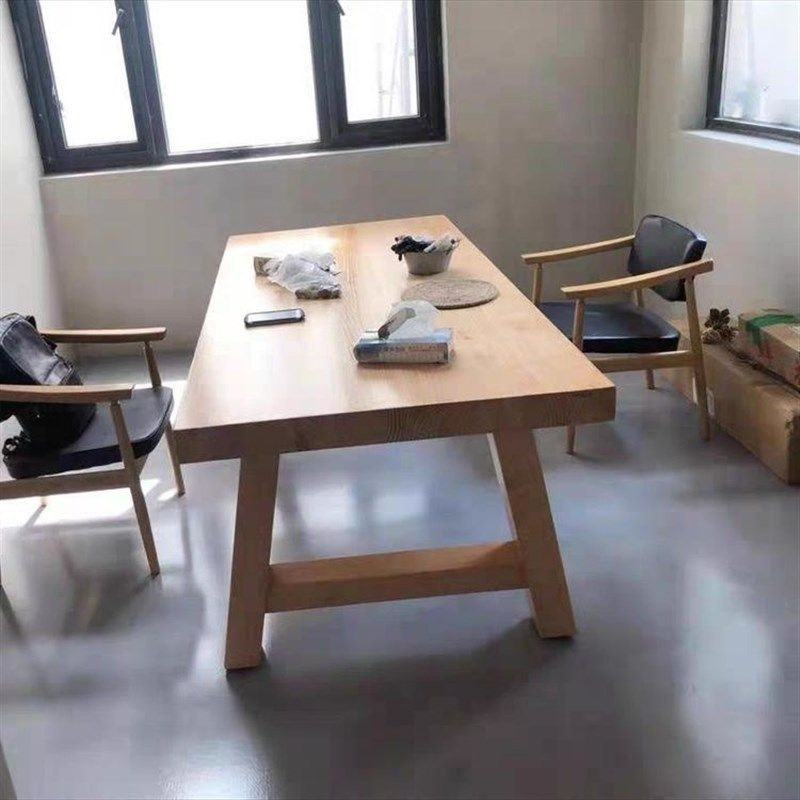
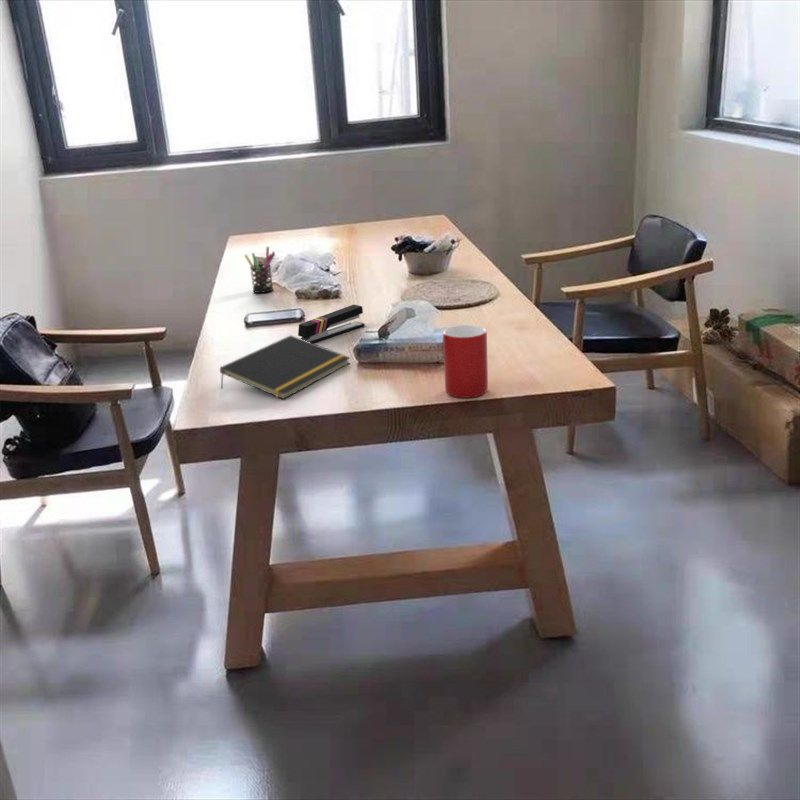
+ pen holder [244,246,276,294]
+ stapler [297,304,366,344]
+ notepad [219,334,351,400]
+ cup [442,324,489,399]
